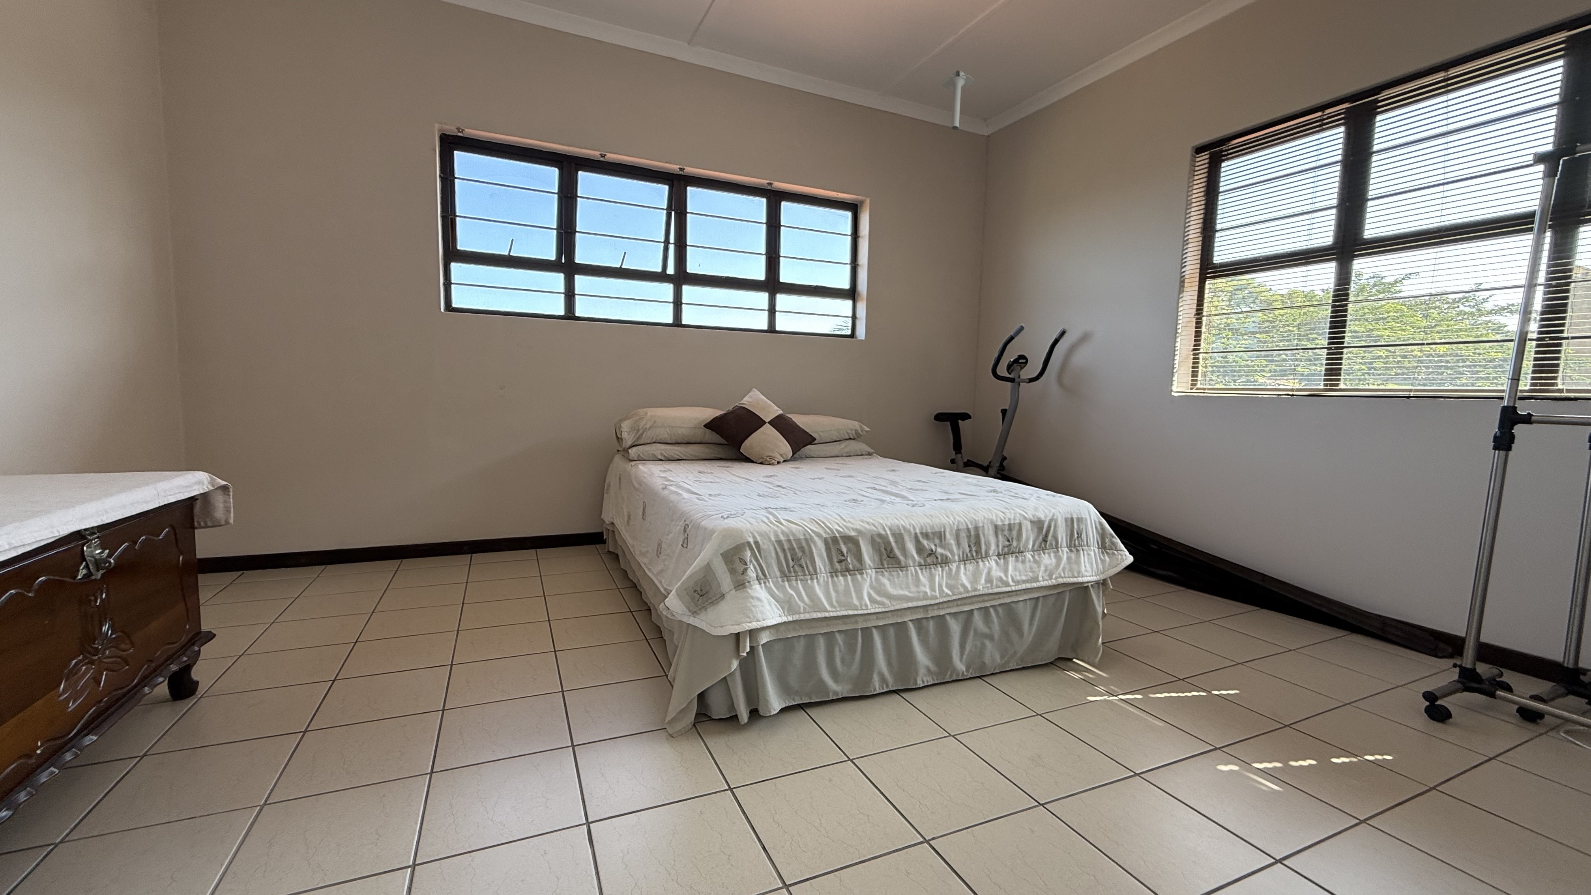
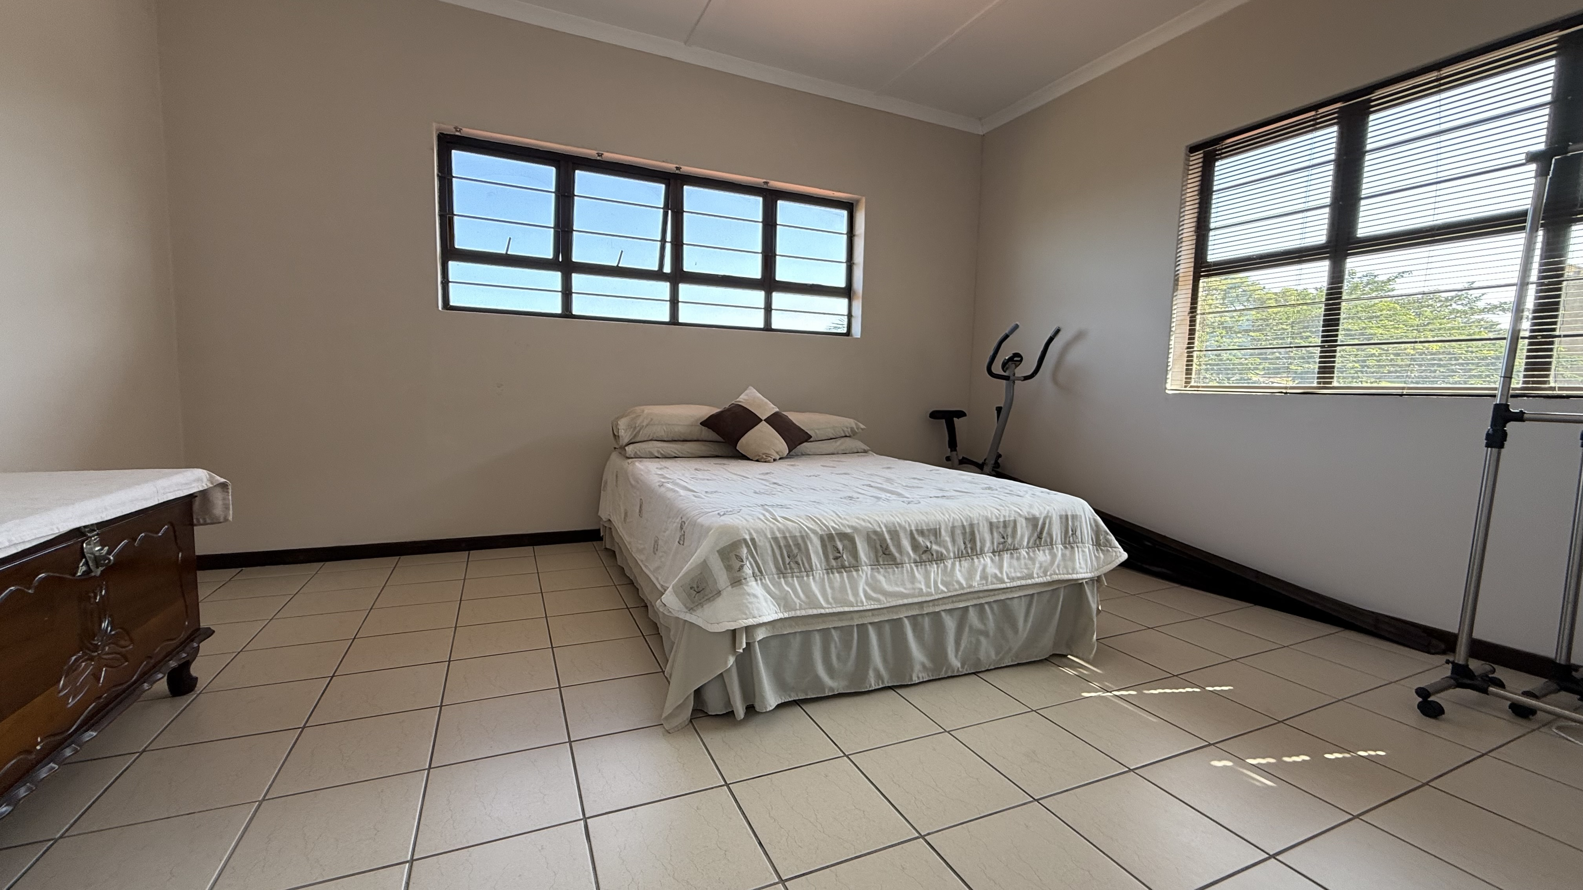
- ceiling light [941,70,975,131]
